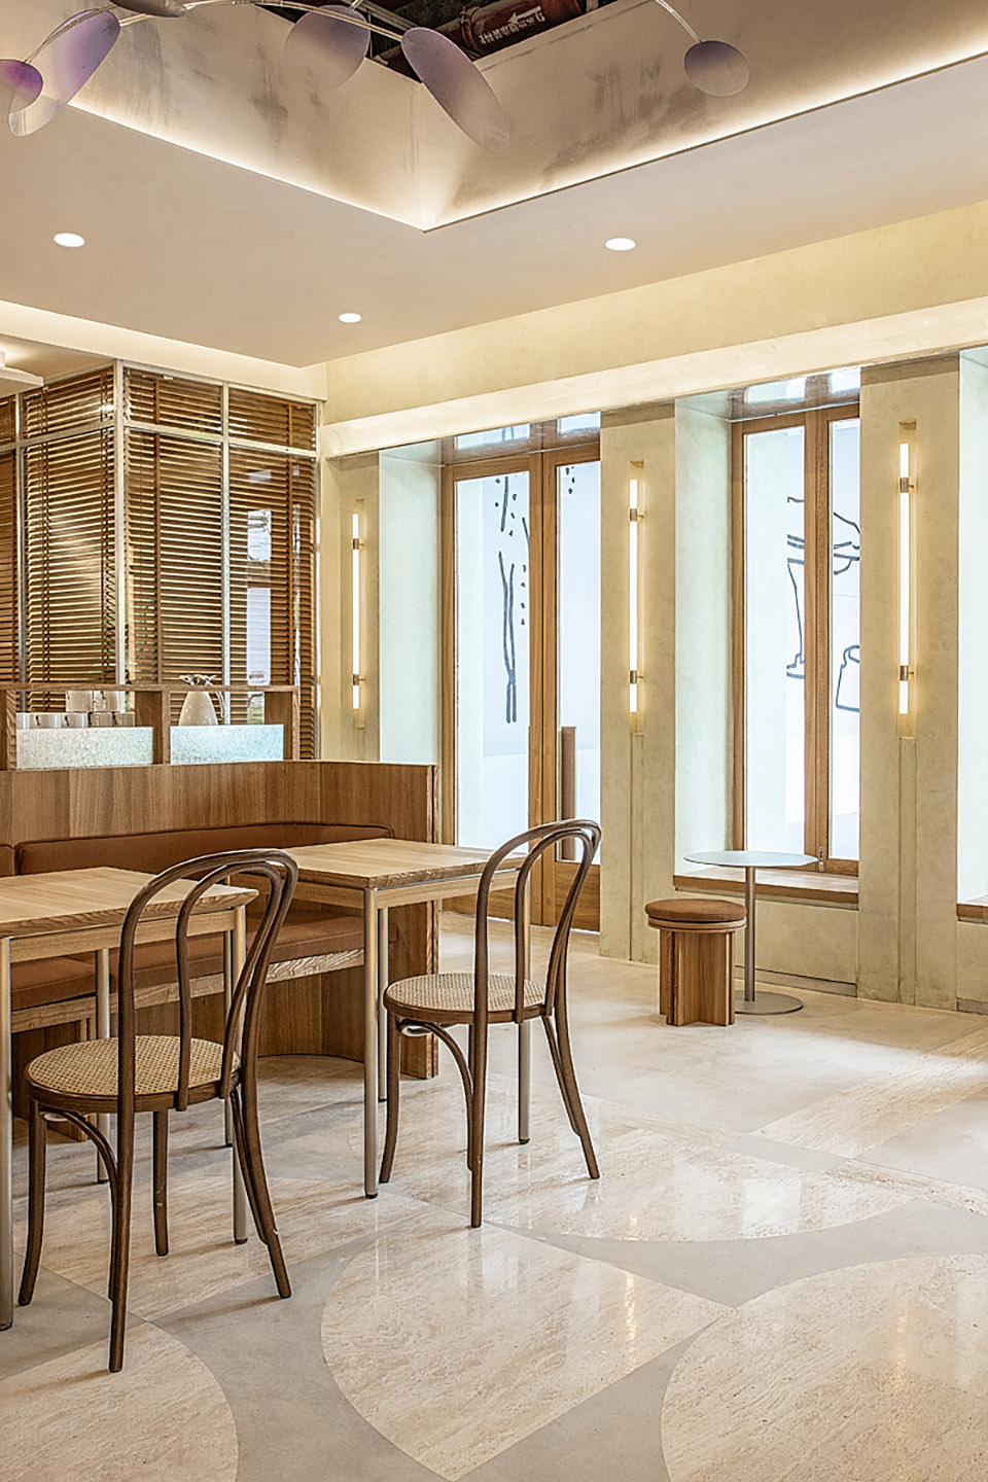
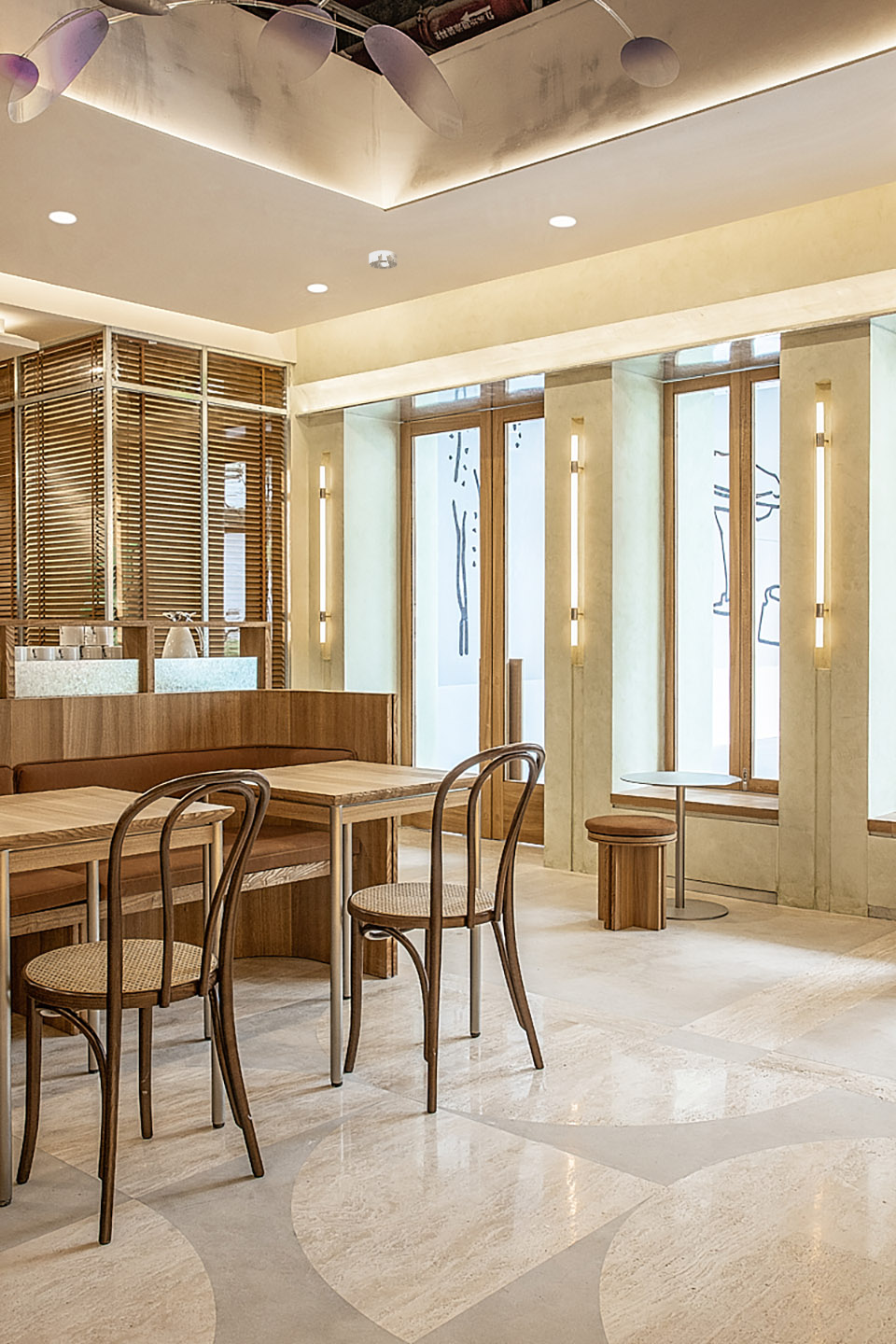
+ smoke detector [368,249,399,270]
